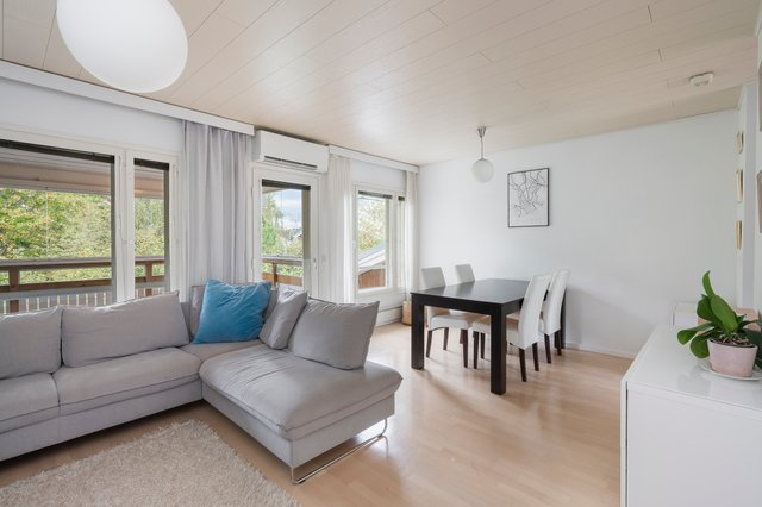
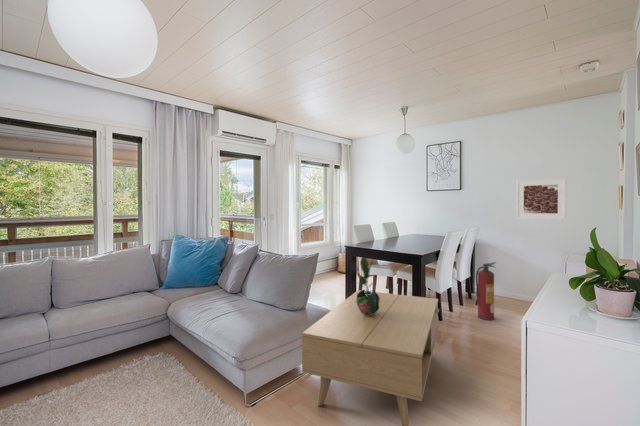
+ potted plant [355,256,376,296]
+ decorative bowl [357,288,380,316]
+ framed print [515,176,567,221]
+ coffee table [301,289,440,426]
+ fire extinguisher [474,261,497,321]
